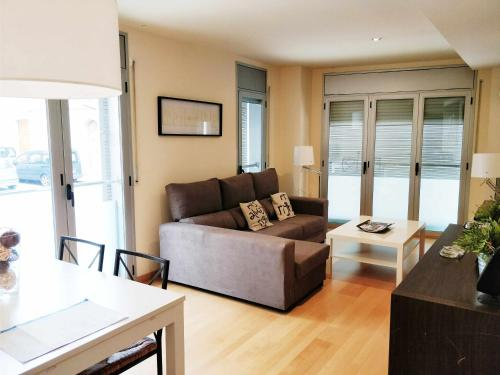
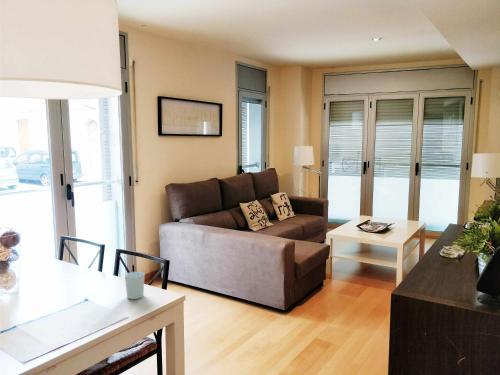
+ cup [124,271,145,300]
